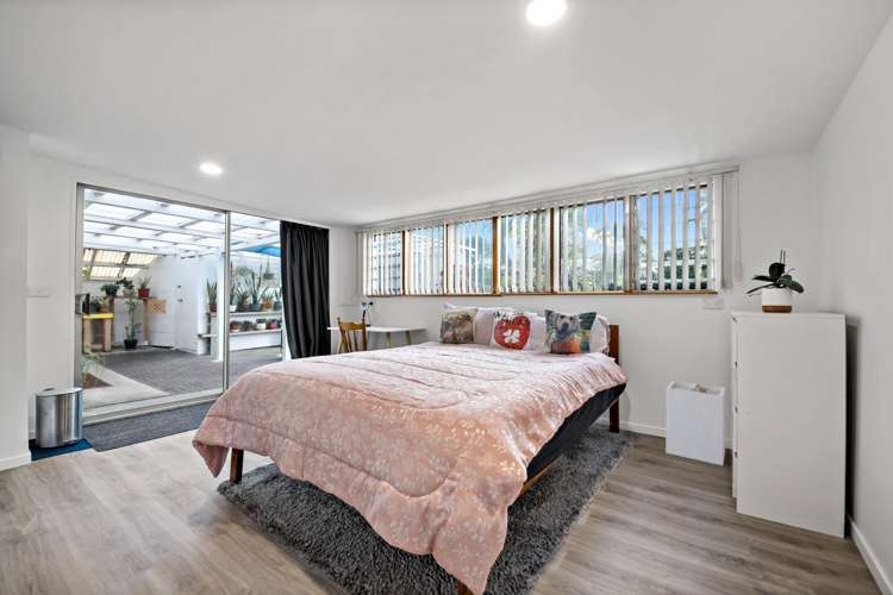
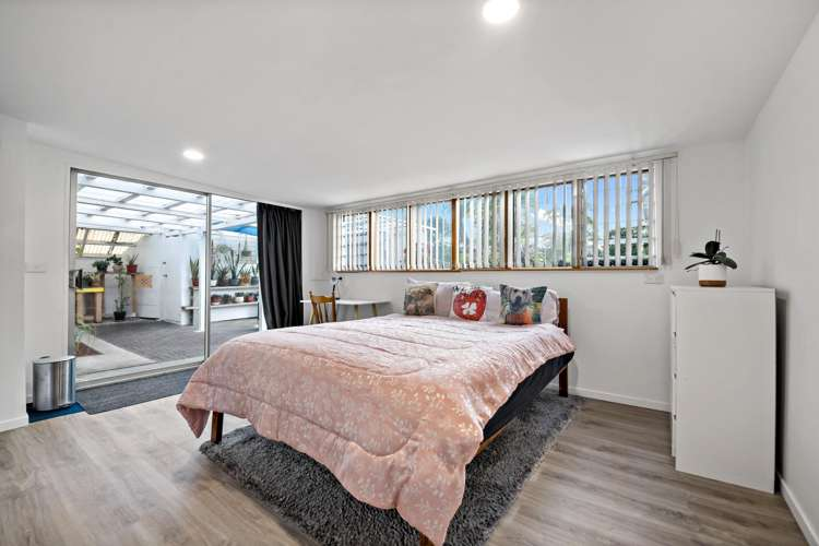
- laundry hamper [664,380,726,466]
